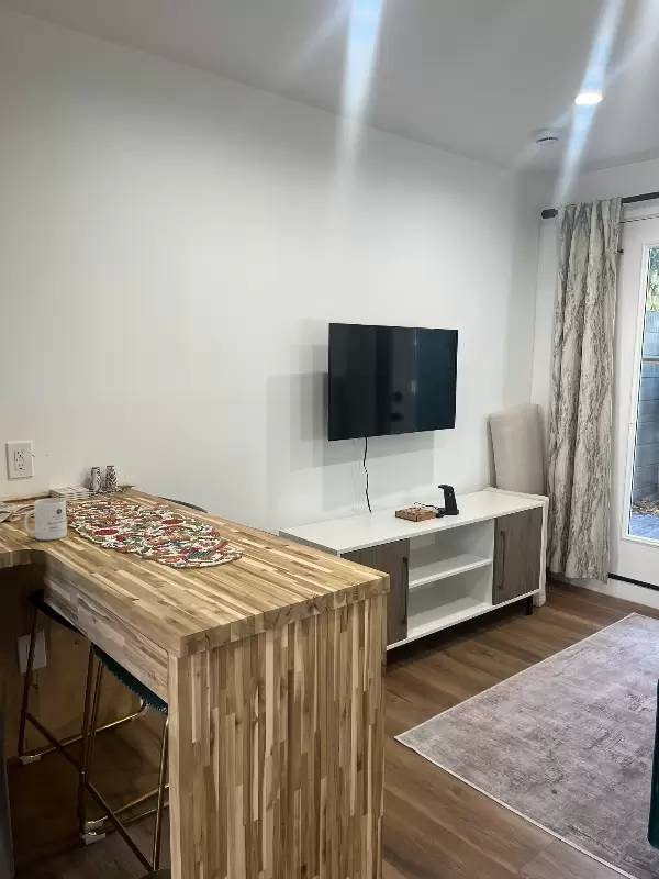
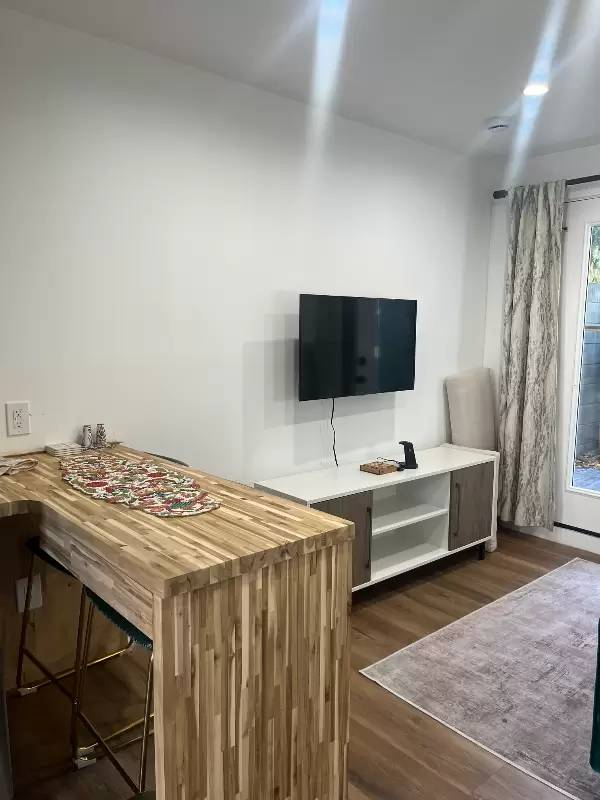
- mug [23,497,68,541]
